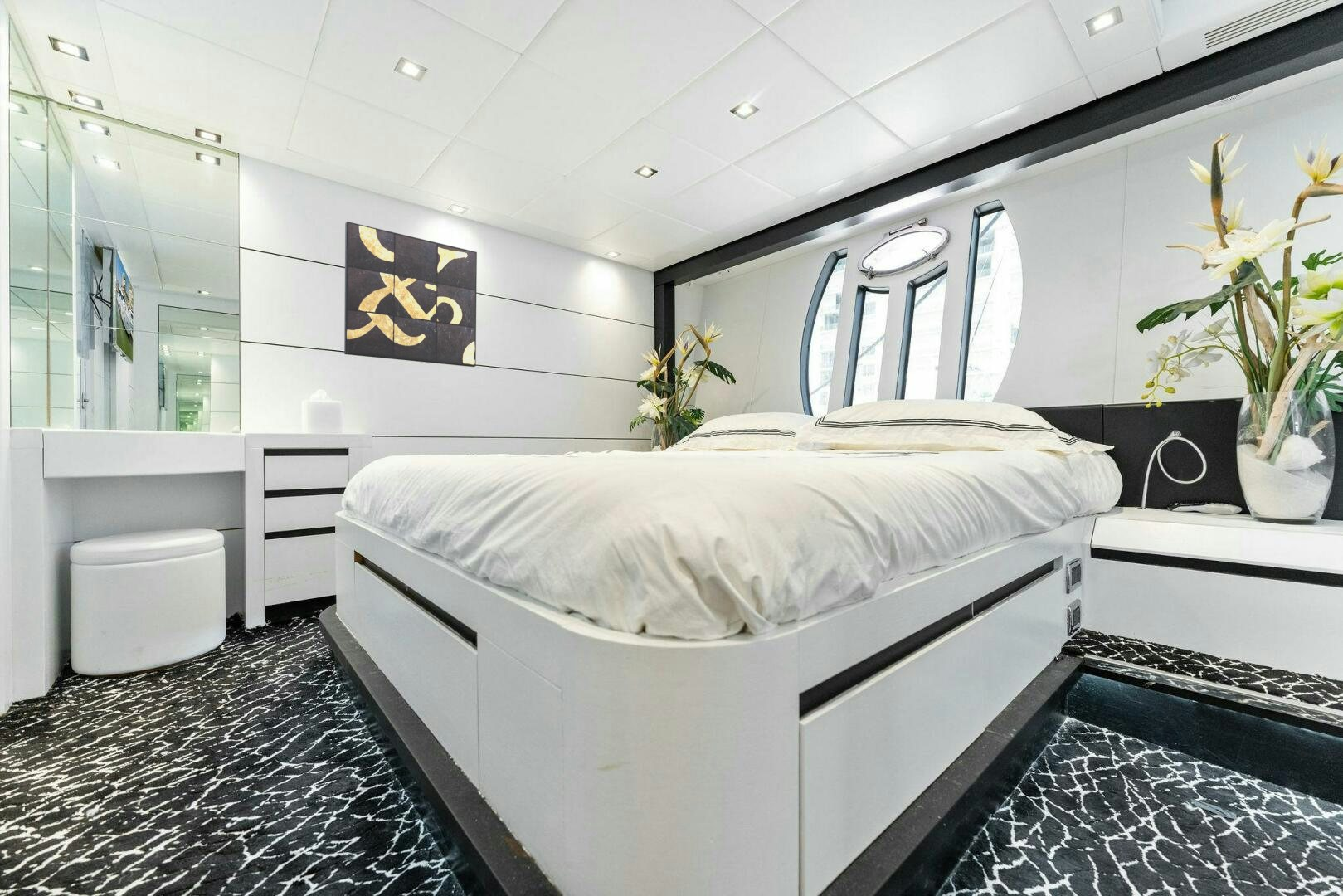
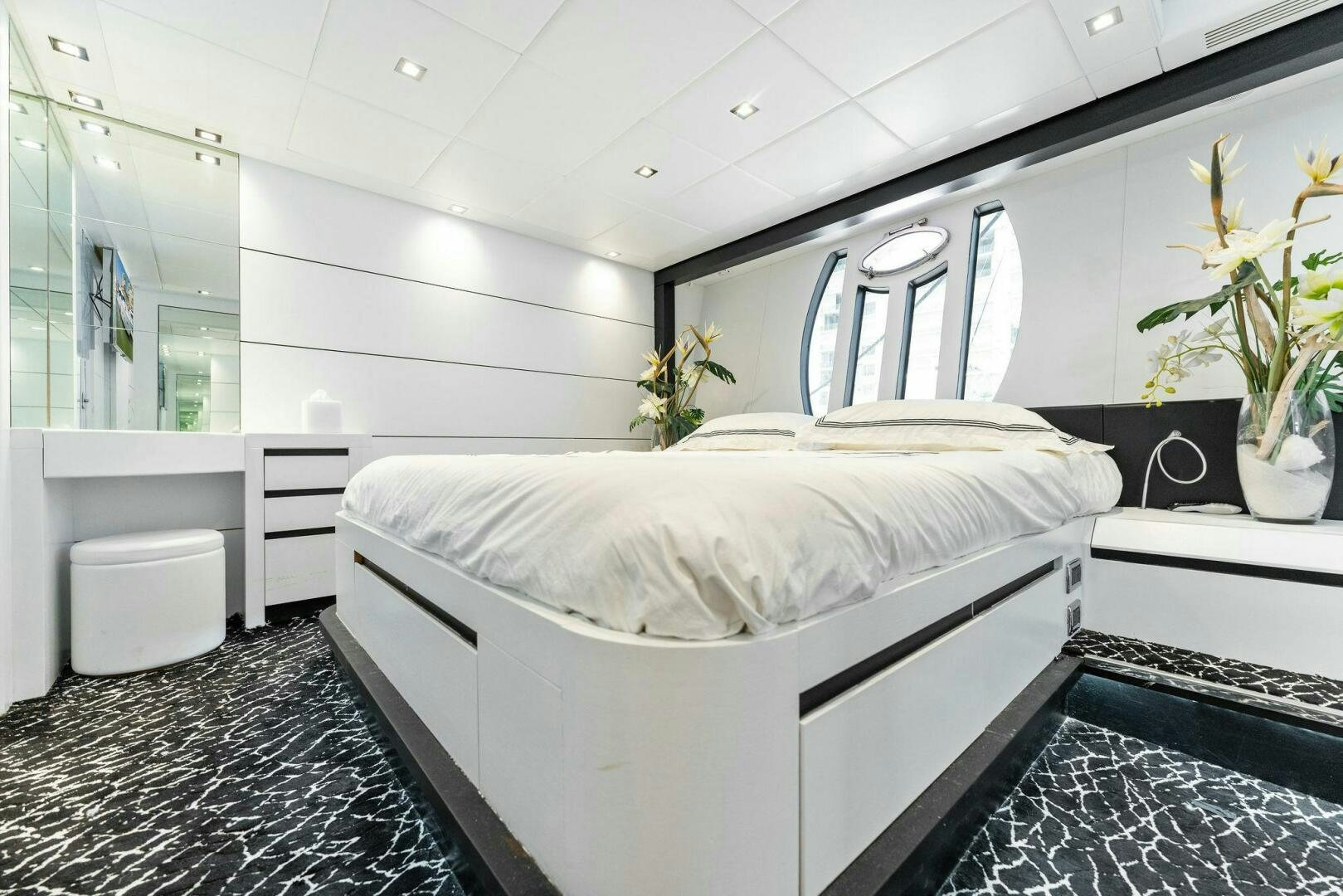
- wall art [343,221,478,368]
